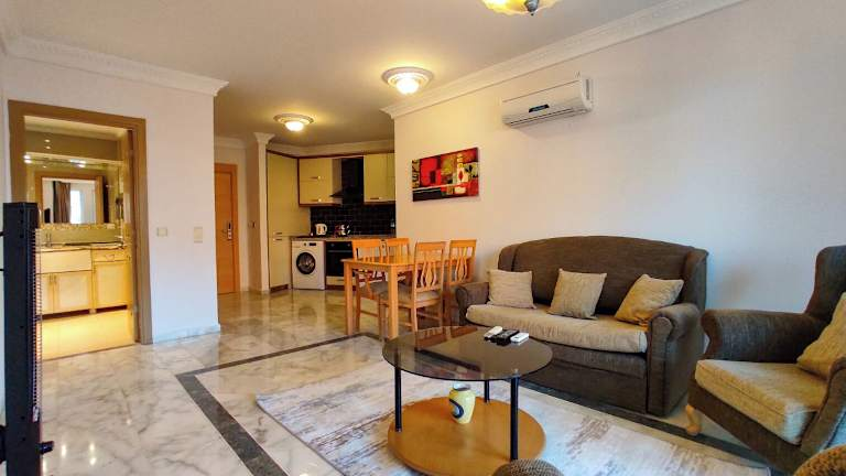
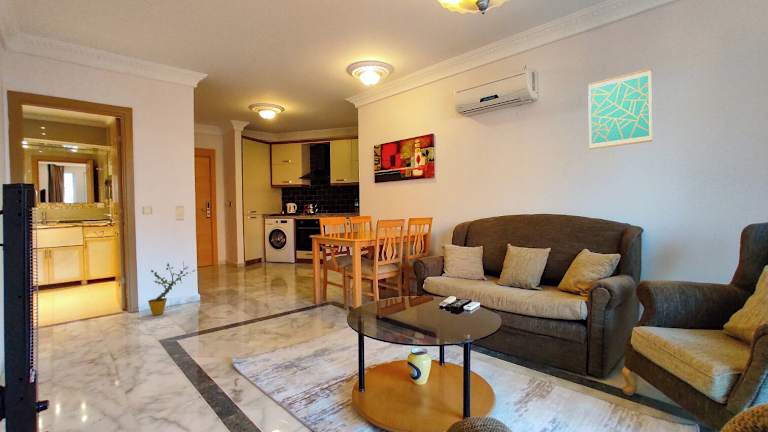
+ potted plant [147,260,196,316]
+ wall art [587,68,653,150]
